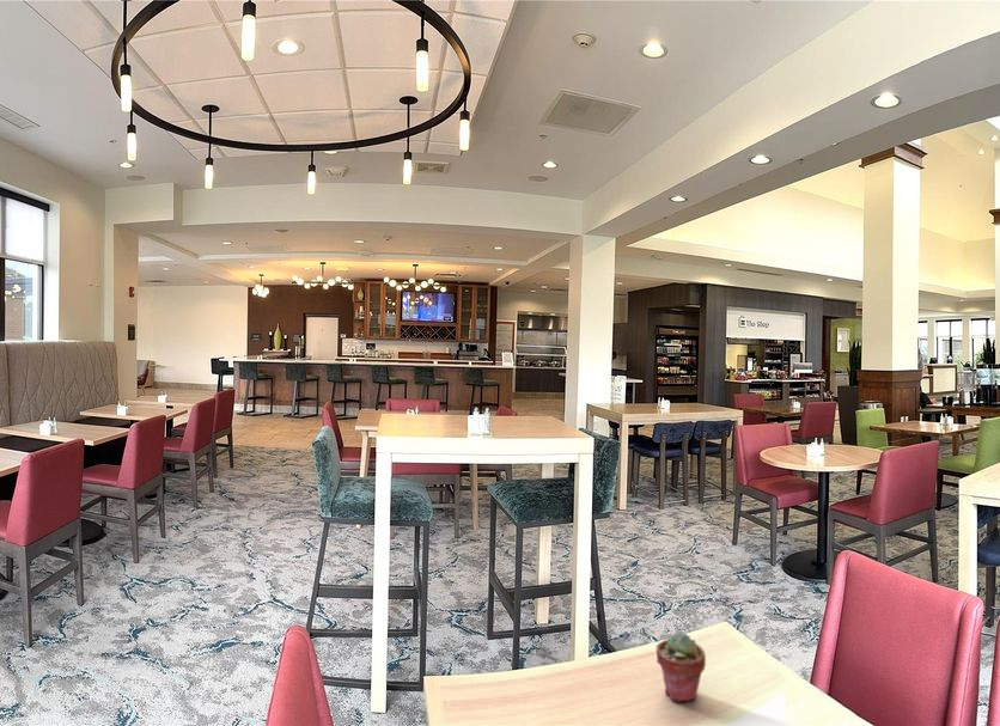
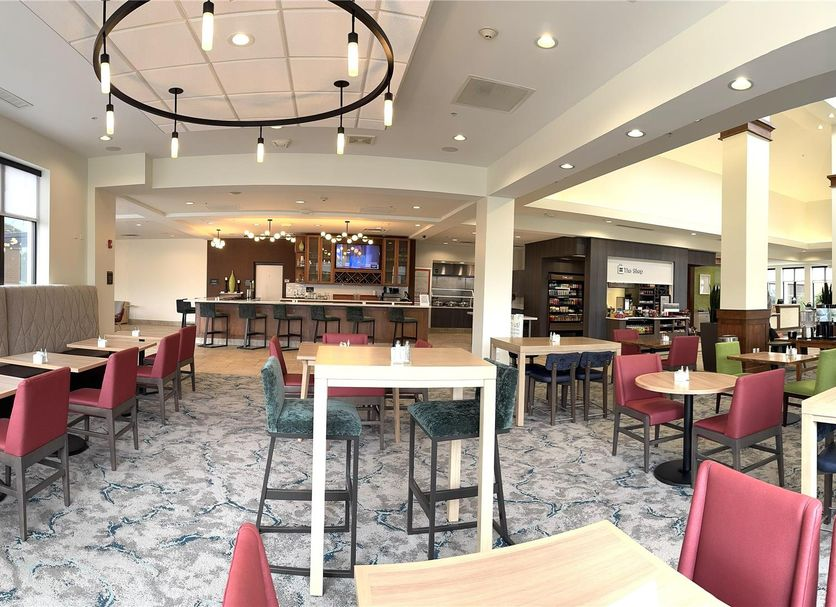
- potted succulent [656,632,707,703]
